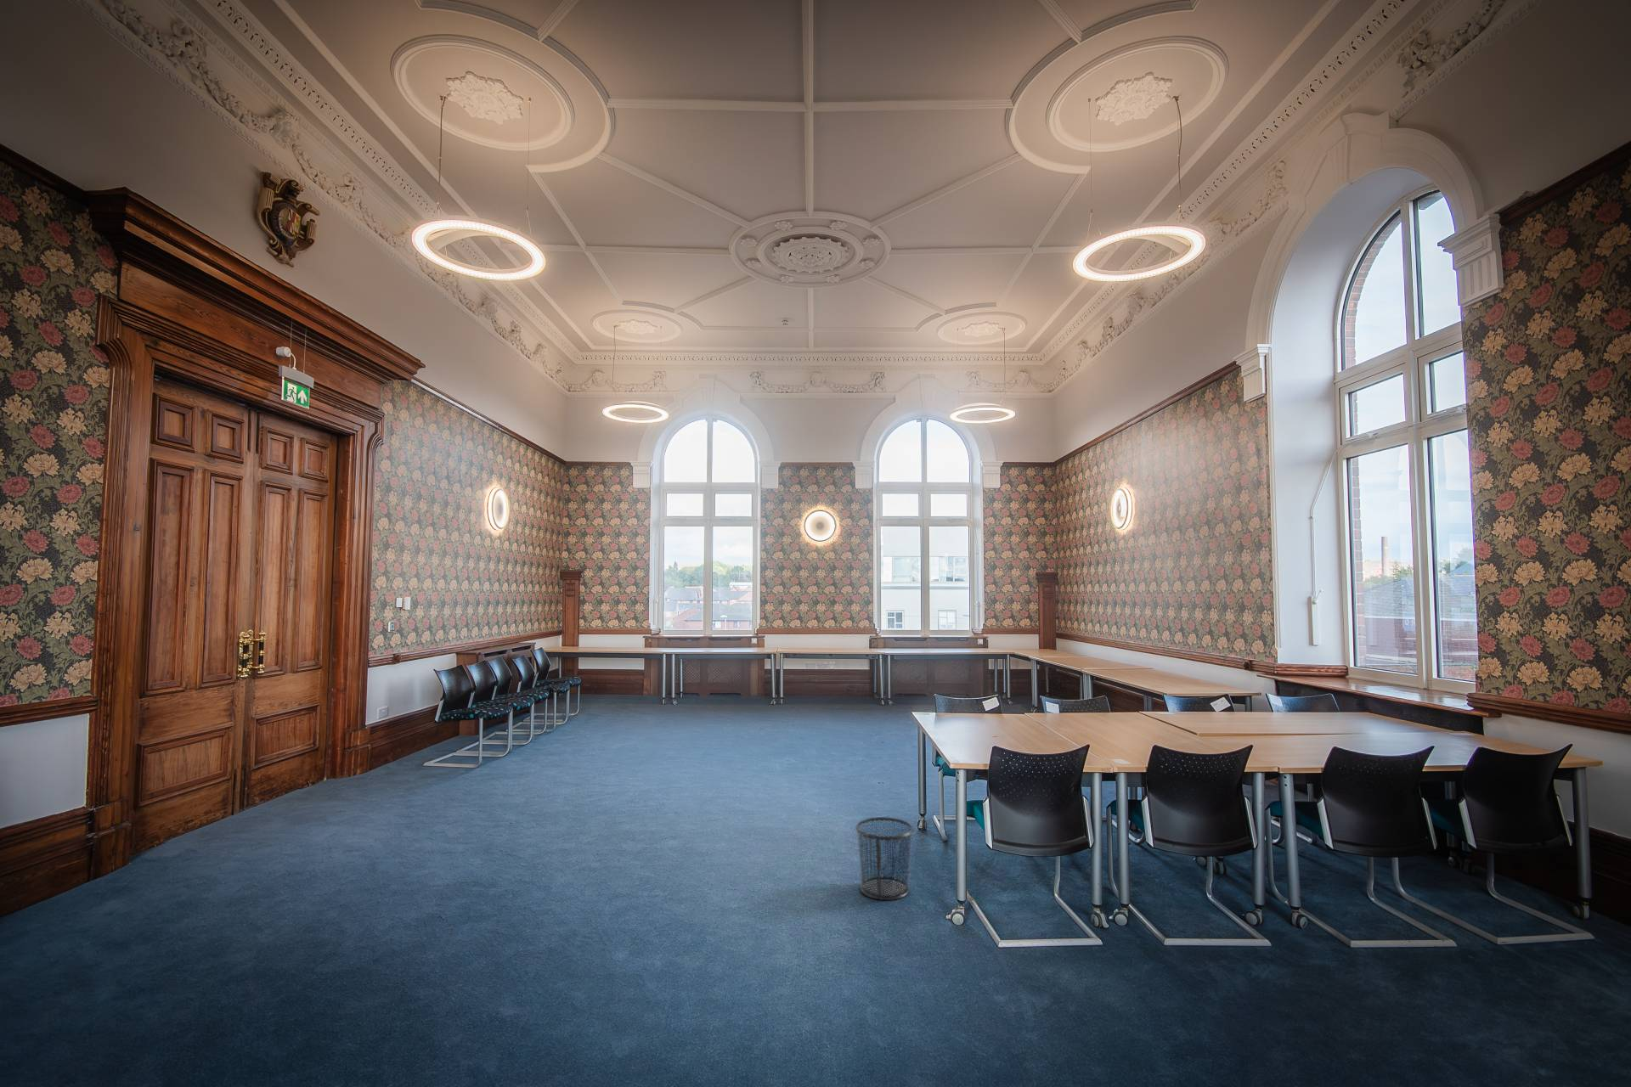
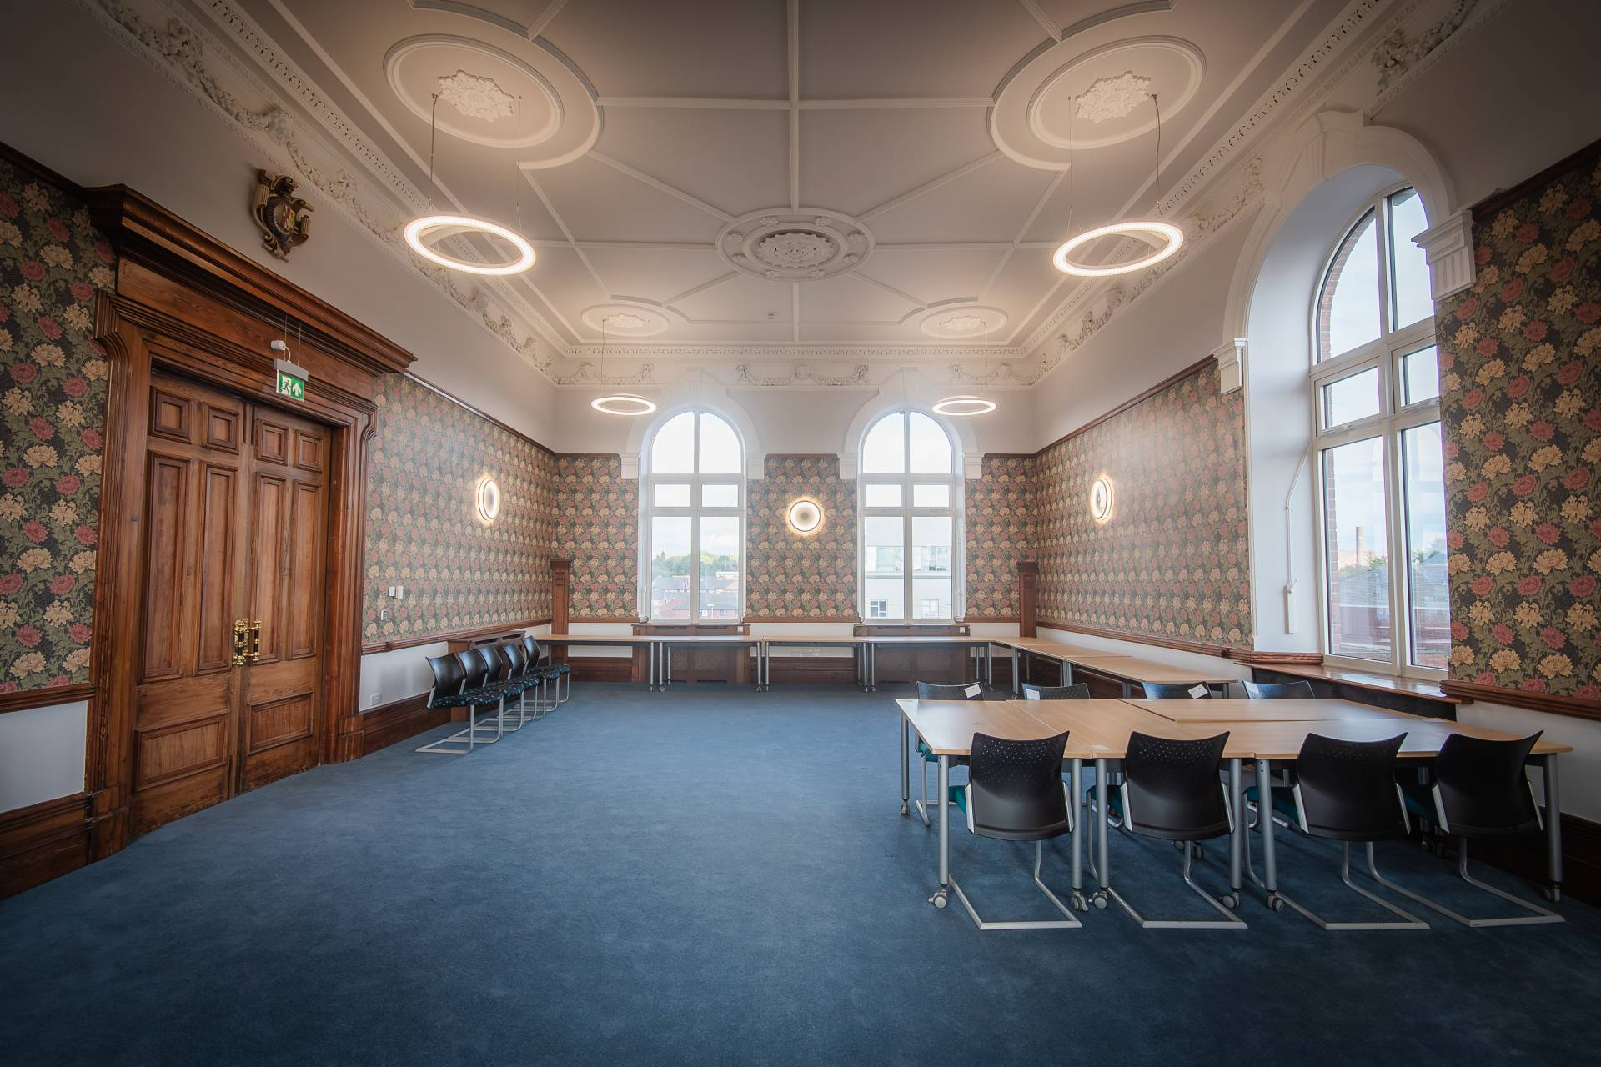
- waste bin [854,816,914,901]
